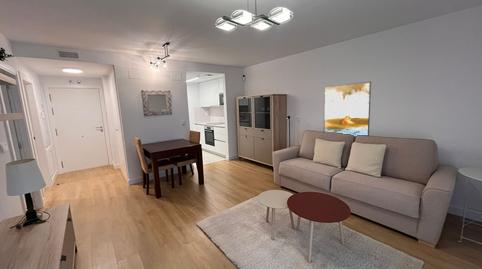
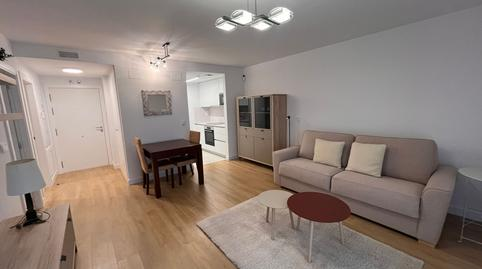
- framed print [323,81,372,137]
